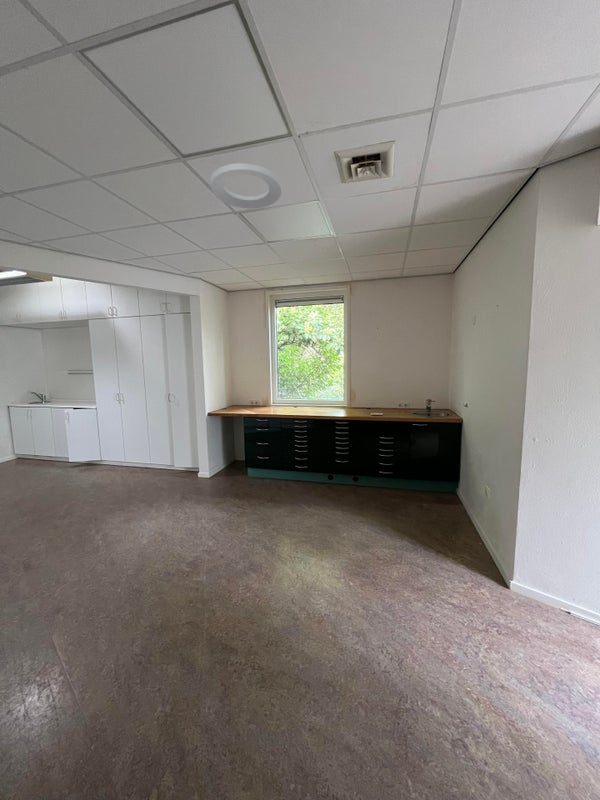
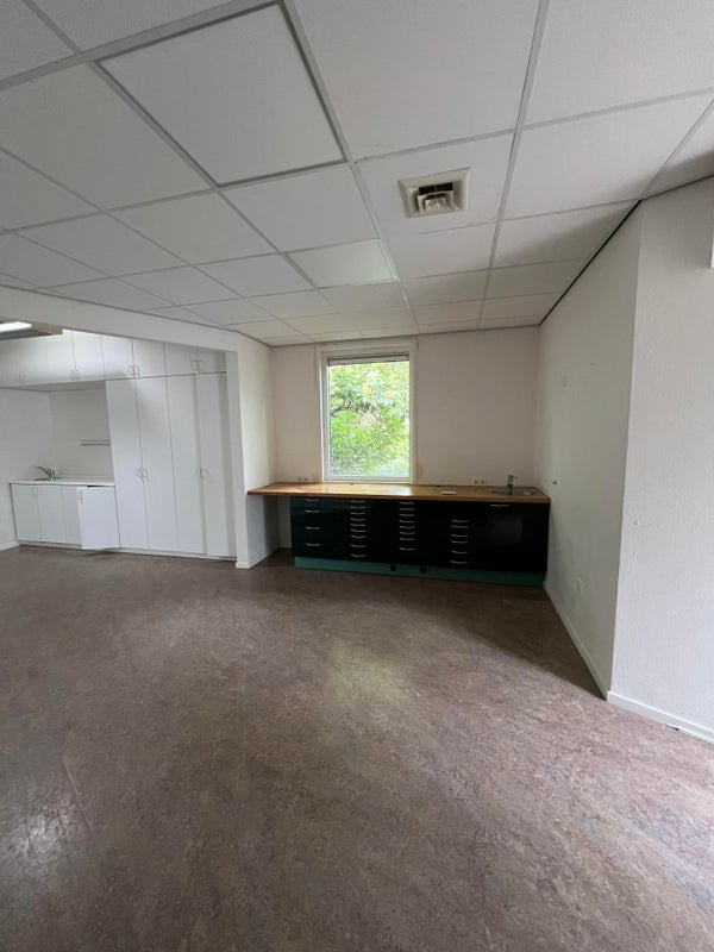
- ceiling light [209,162,283,210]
